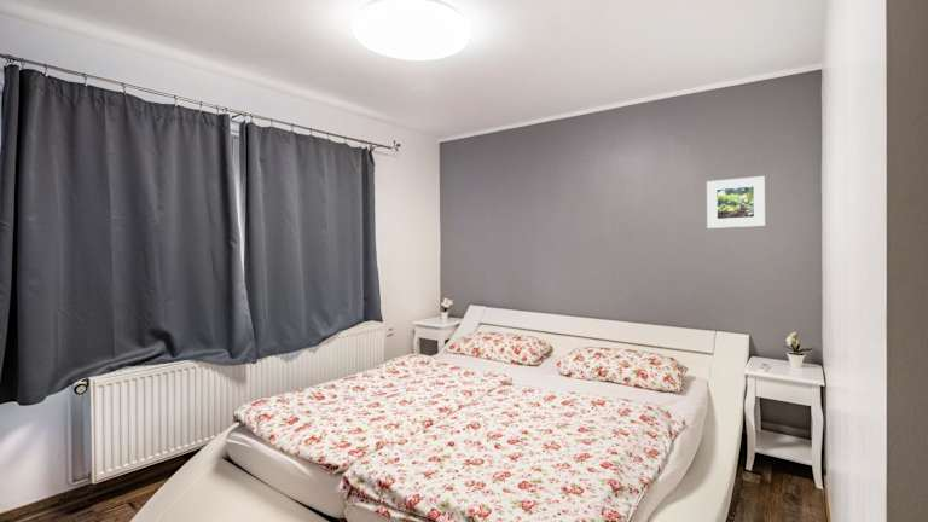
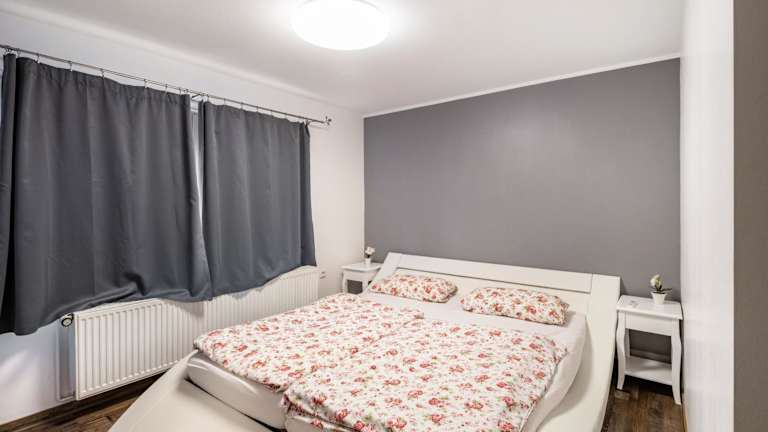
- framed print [706,175,766,230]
